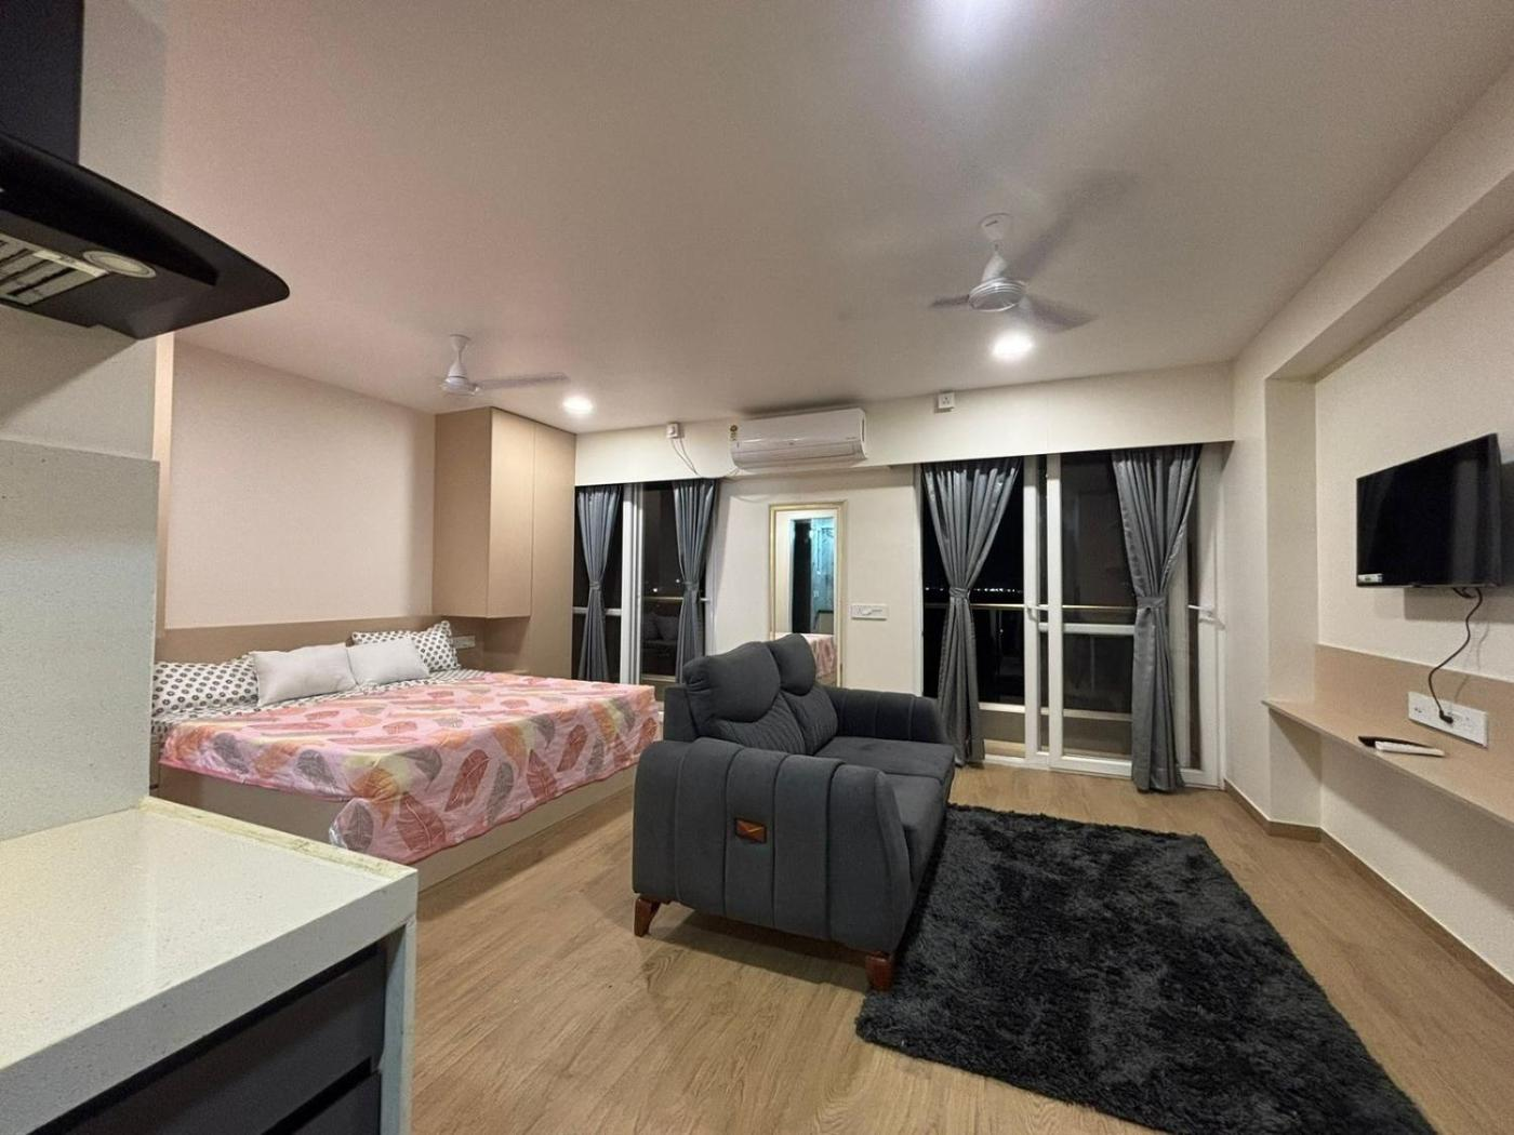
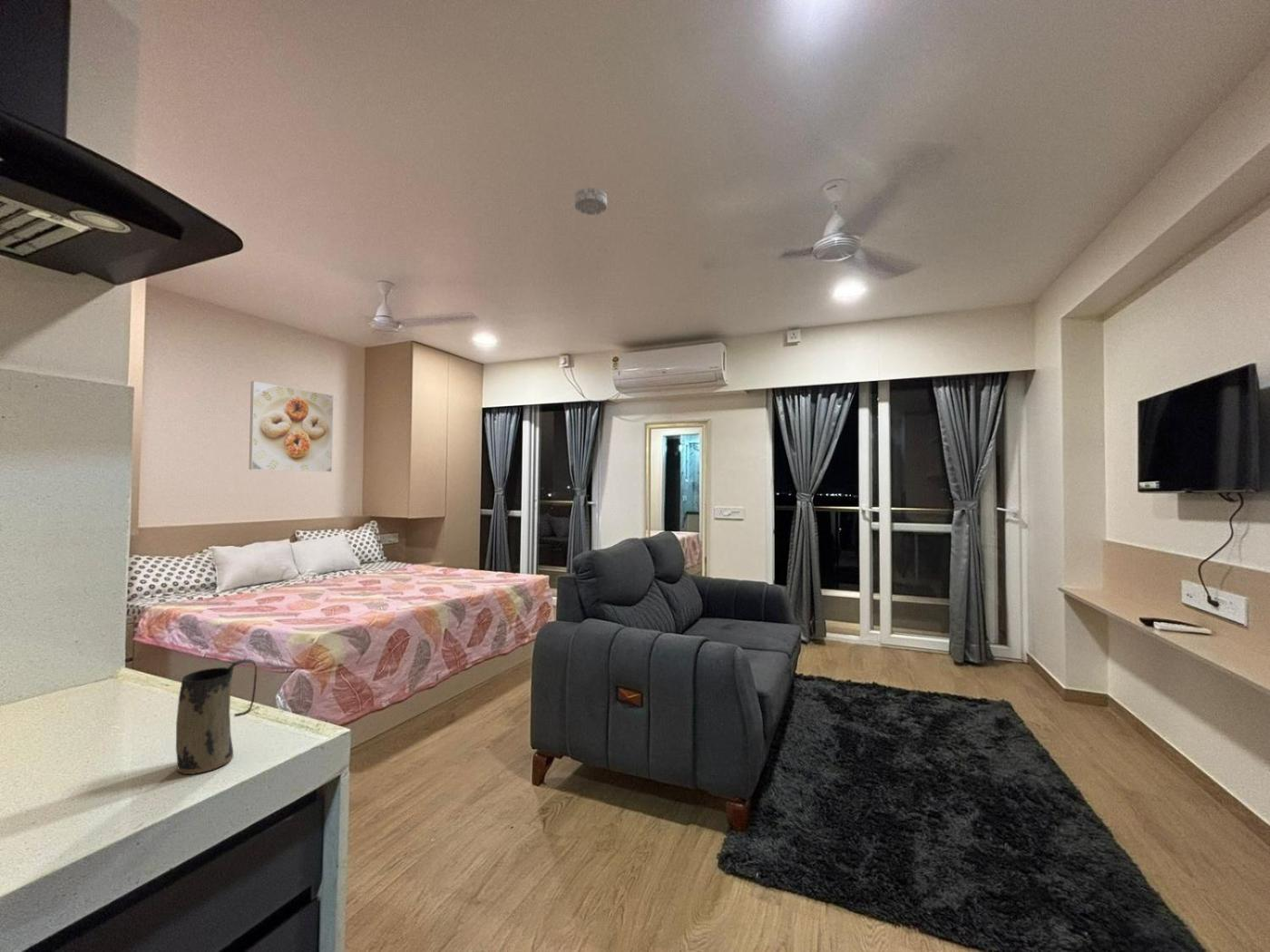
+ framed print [249,381,334,472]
+ smoke detector [573,186,608,216]
+ mug [175,658,258,775]
